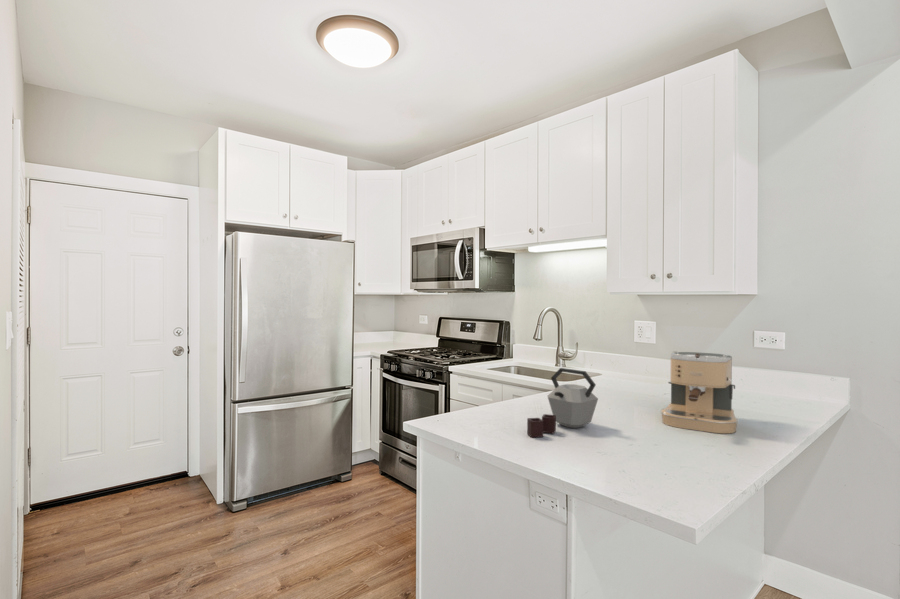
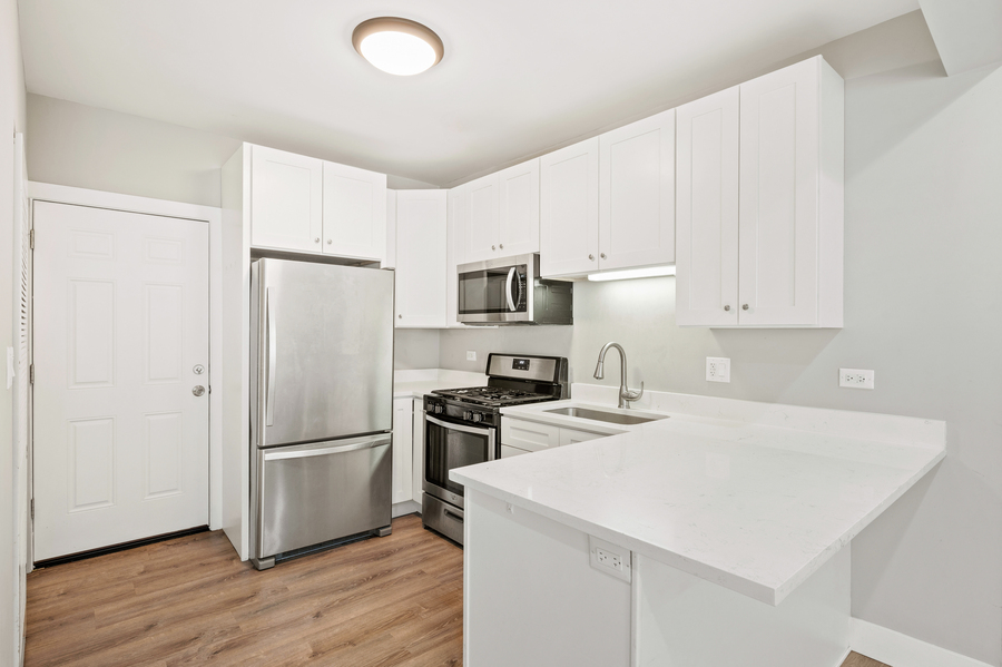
- coffee maker [660,350,739,434]
- kettle [526,367,599,438]
